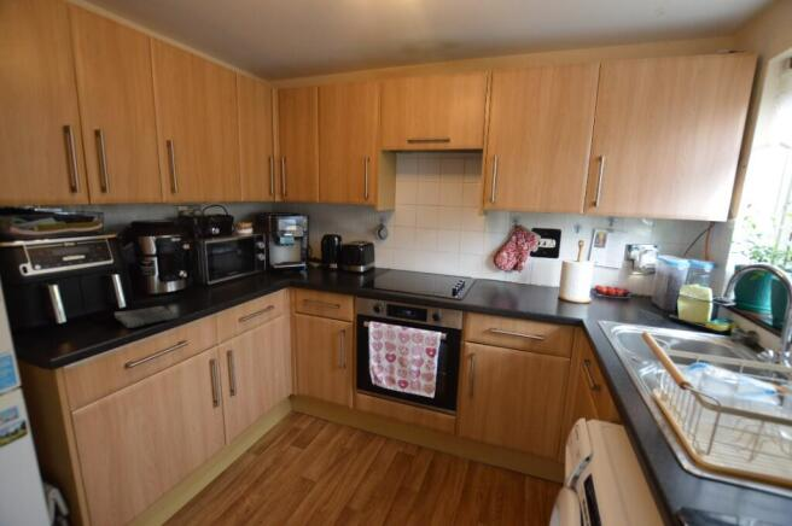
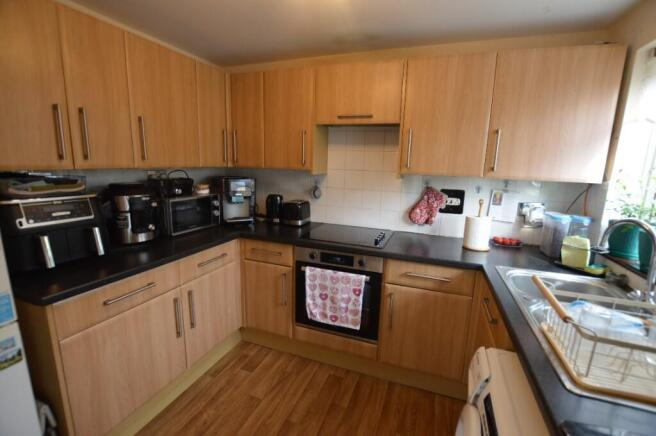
- dish towel [113,305,180,329]
